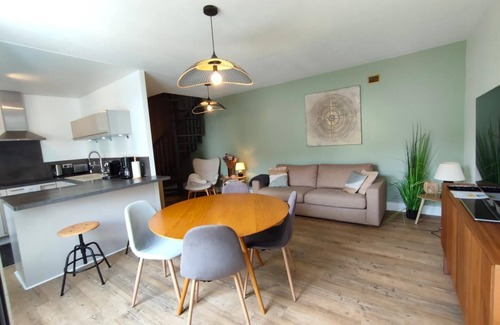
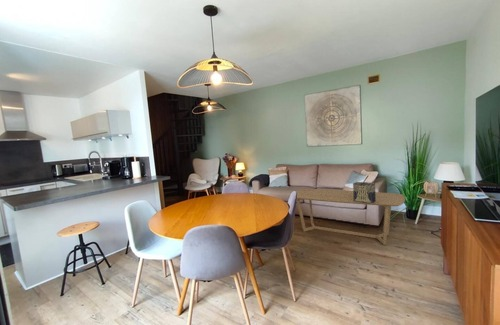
+ decorative box [352,181,376,204]
+ coffee table [287,188,406,246]
